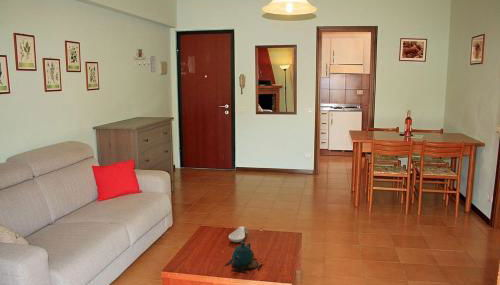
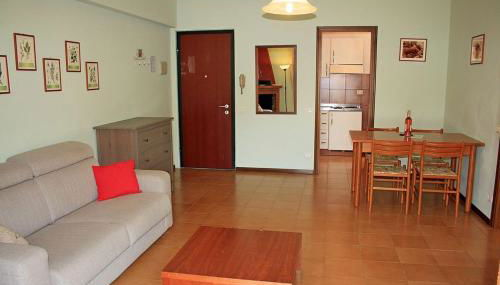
- teapot [225,241,263,274]
- spoon rest [228,225,249,243]
